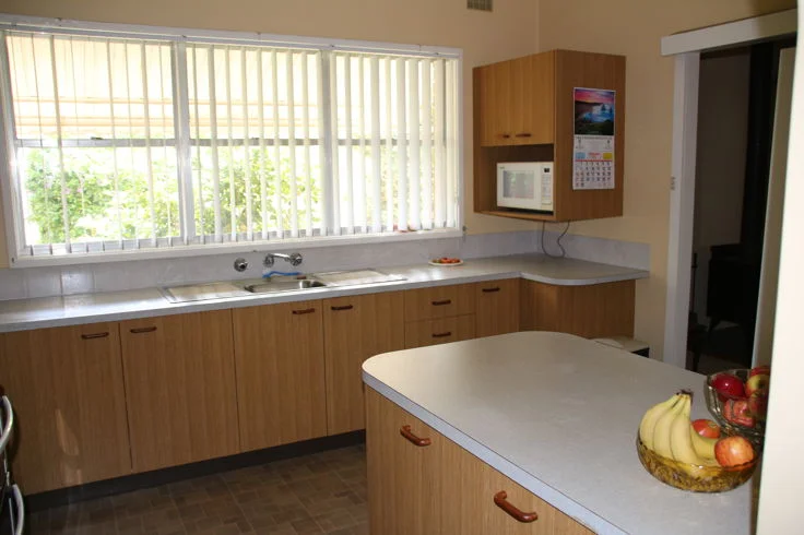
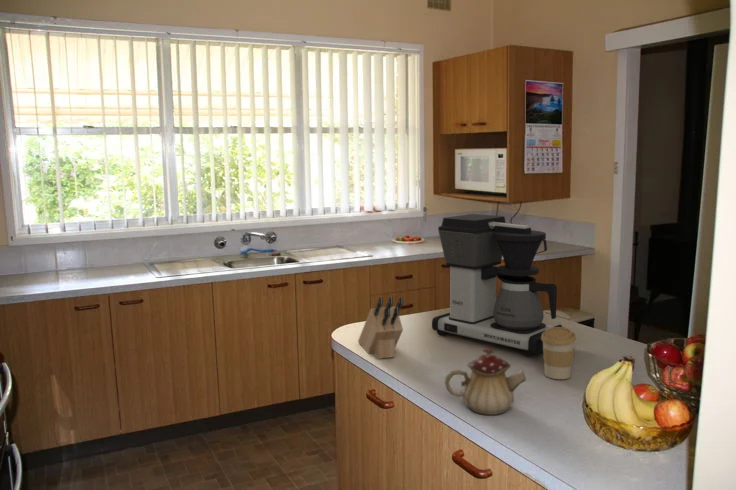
+ teapot [444,347,527,416]
+ coffee maker [431,213,565,357]
+ coffee cup [541,326,577,380]
+ knife block [357,296,404,360]
